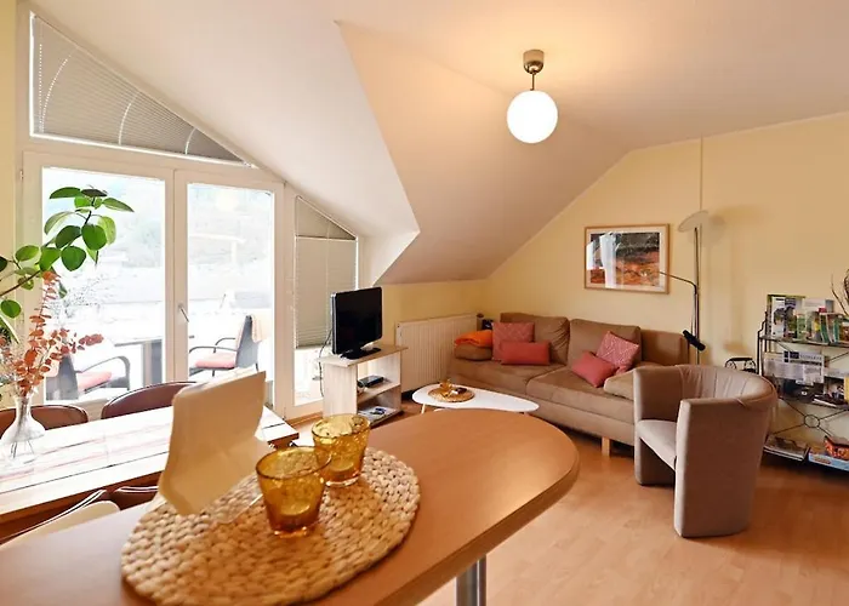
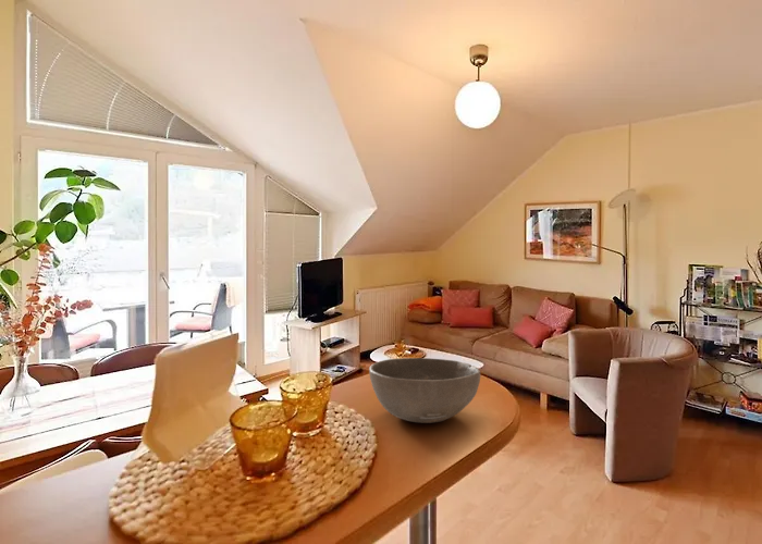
+ bowl [368,357,481,424]
